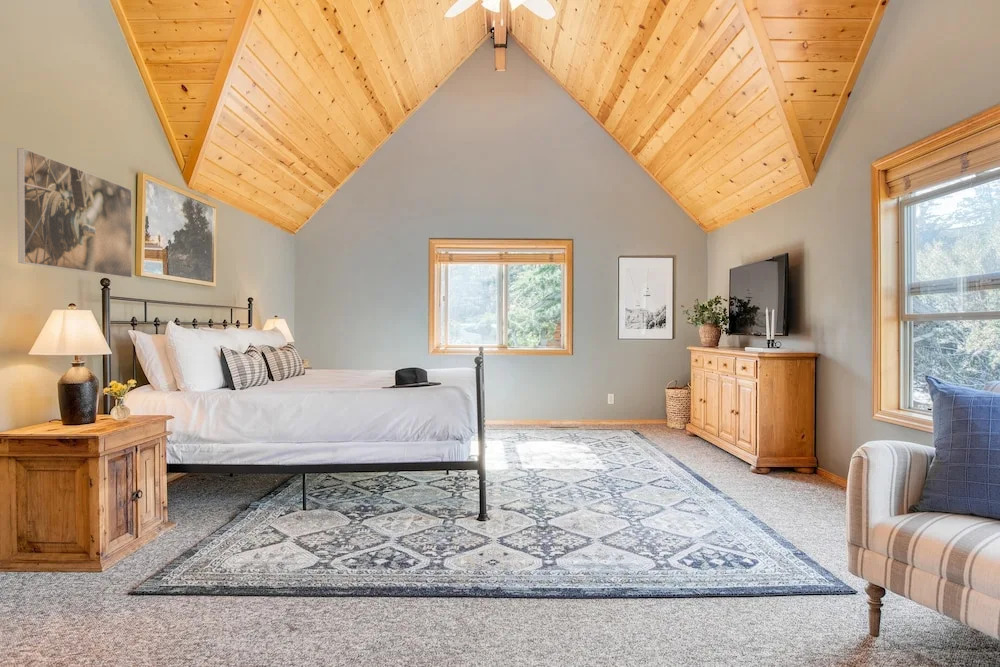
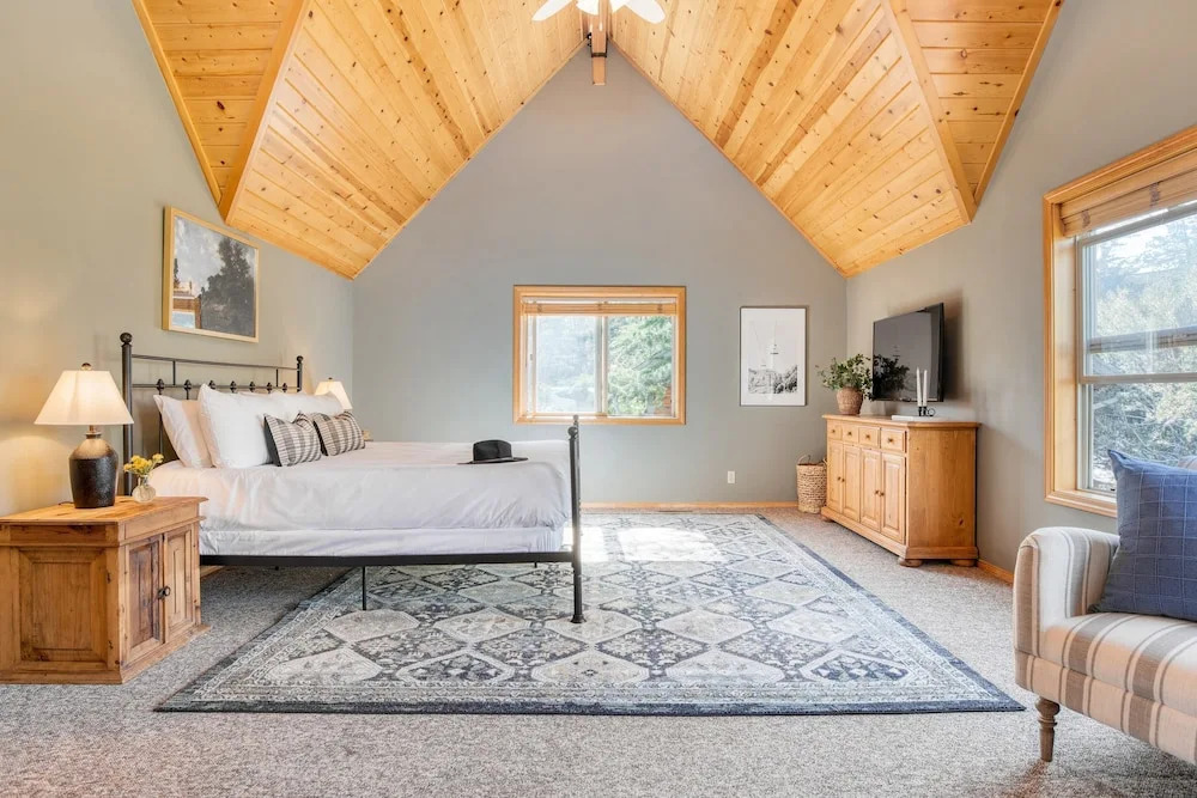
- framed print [16,147,133,279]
